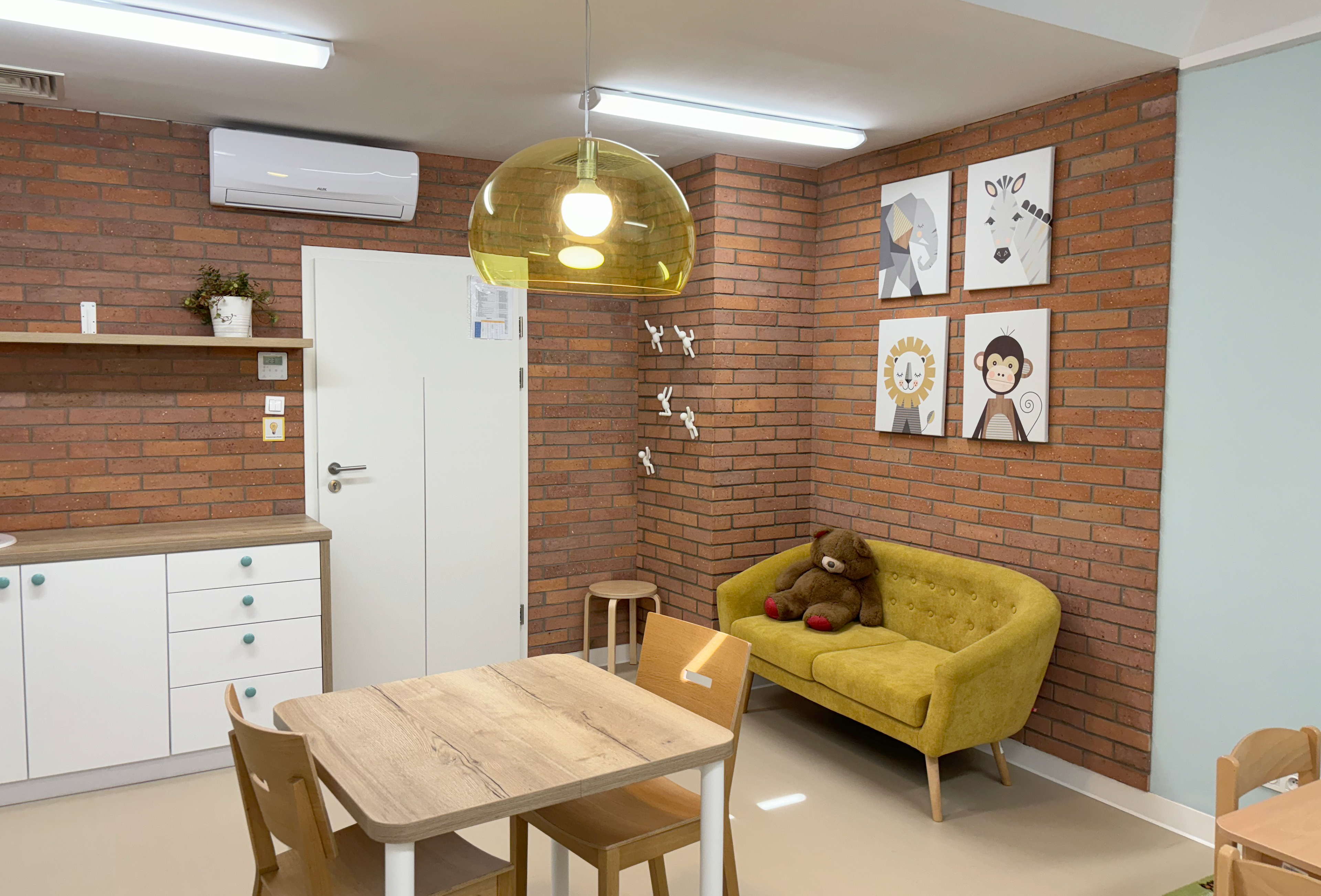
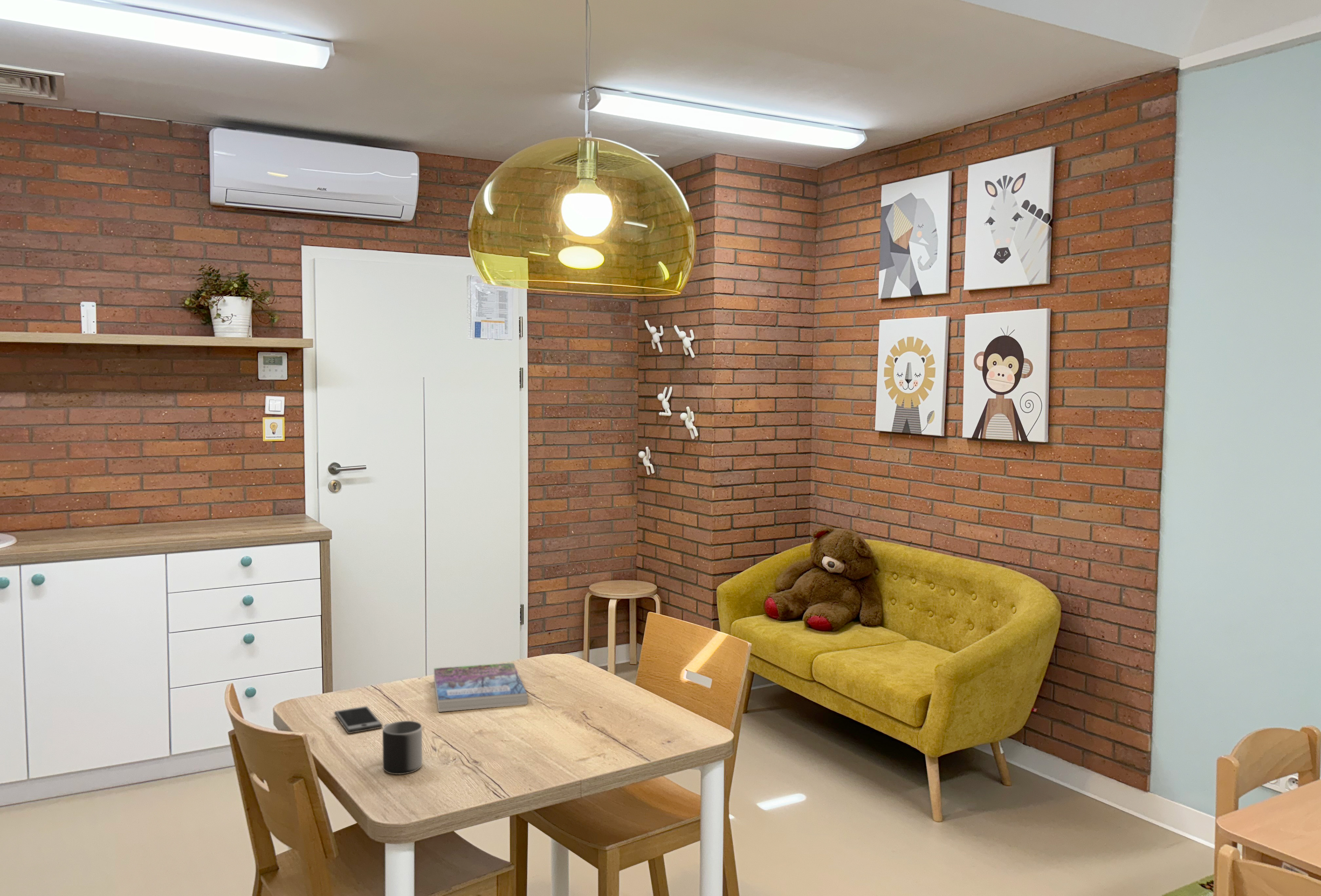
+ book [434,663,528,712]
+ smartphone [334,706,383,734]
+ mug [382,720,422,775]
